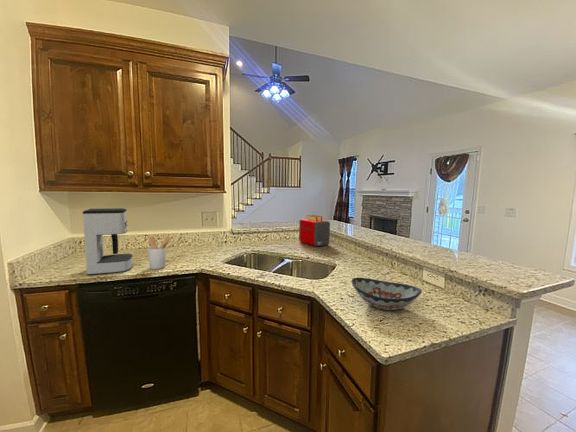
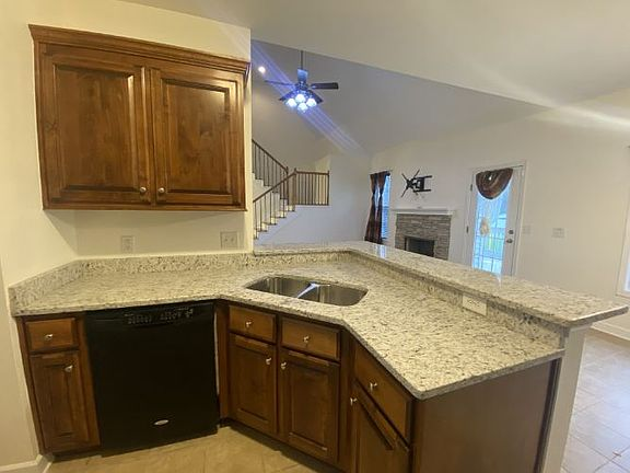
- toaster [298,214,331,247]
- coffee maker [82,207,133,276]
- decorative bowl [350,277,422,311]
- utensil holder [147,235,173,270]
